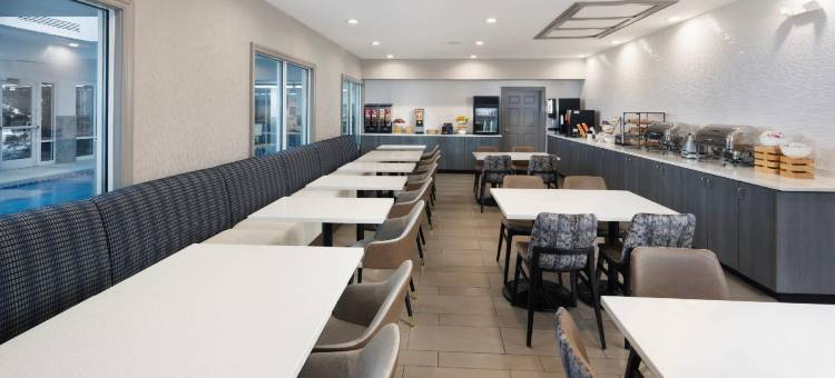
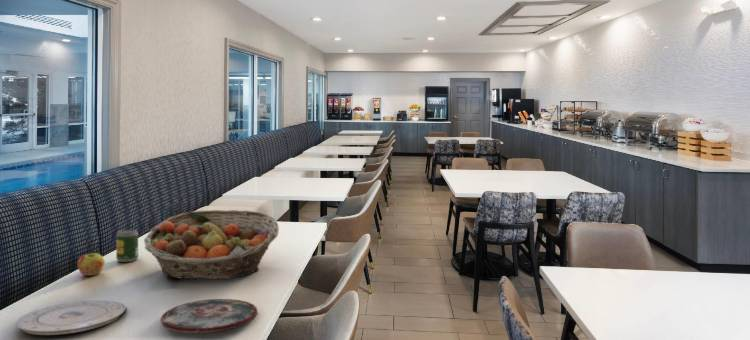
+ soda can [115,229,139,263]
+ plate [14,299,127,336]
+ apple [76,252,106,277]
+ plate [160,298,258,334]
+ fruit basket [143,209,280,280]
